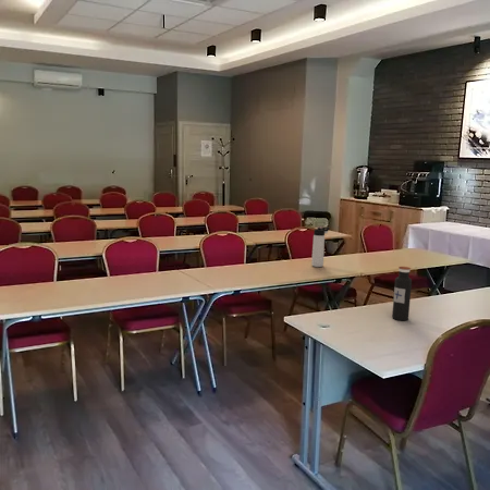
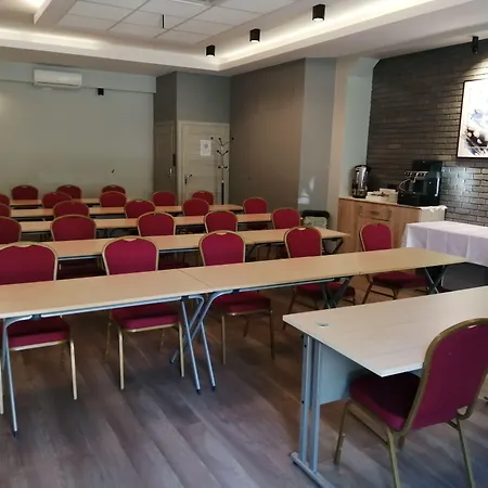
- thermos bottle [310,226,330,268]
- water bottle [391,266,413,321]
